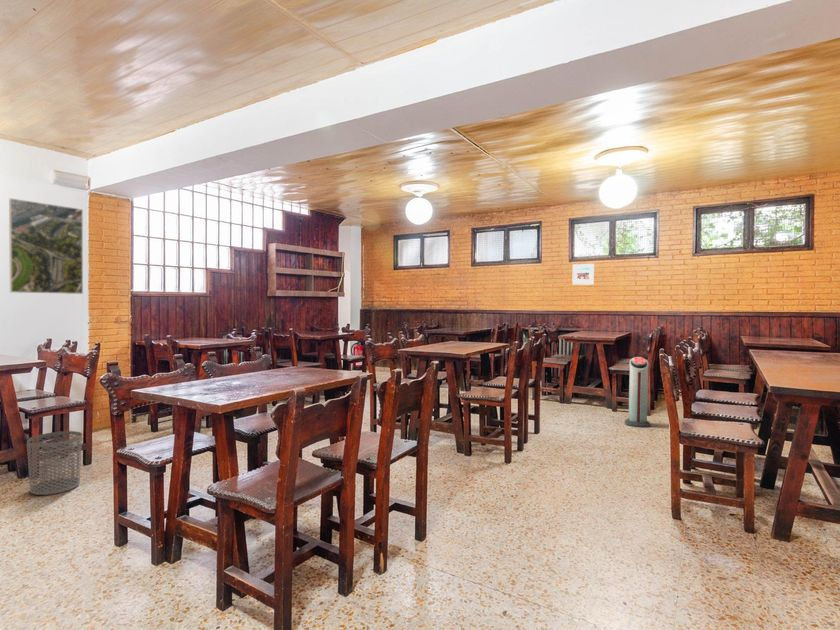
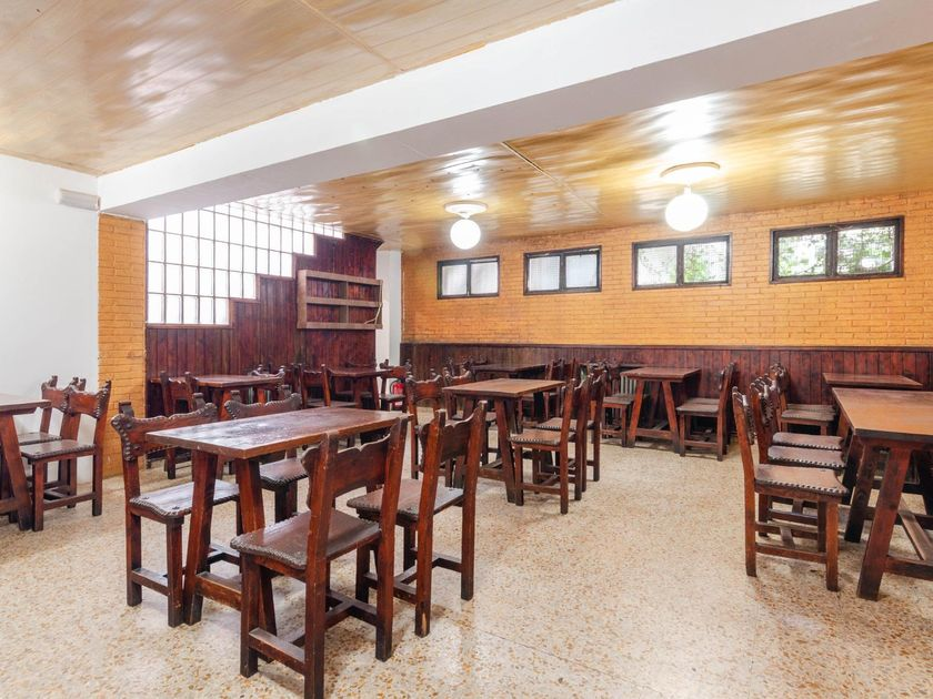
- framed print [8,197,84,295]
- air purifier [623,356,652,428]
- waste bin [26,430,83,496]
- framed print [571,263,595,286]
